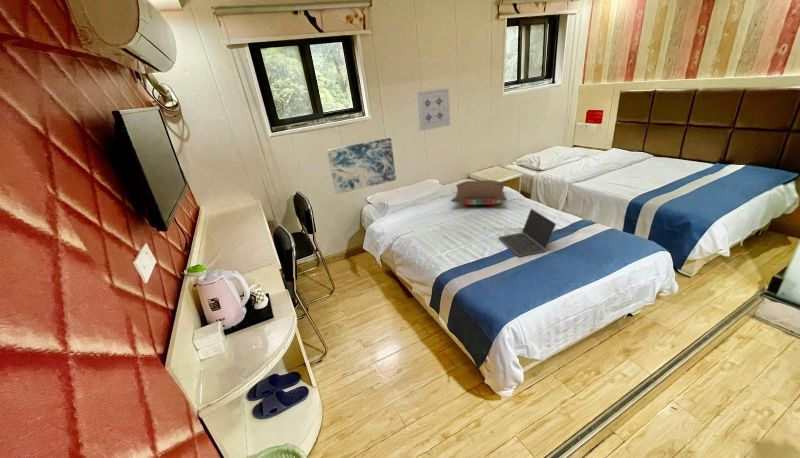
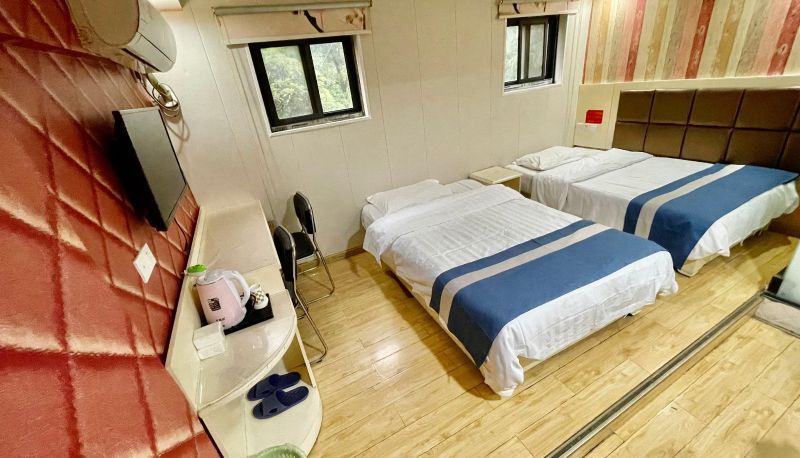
- wall art [414,86,451,132]
- laptop computer [497,208,557,258]
- pillow [450,179,508,206]
- wall art [326,137,397,195]
